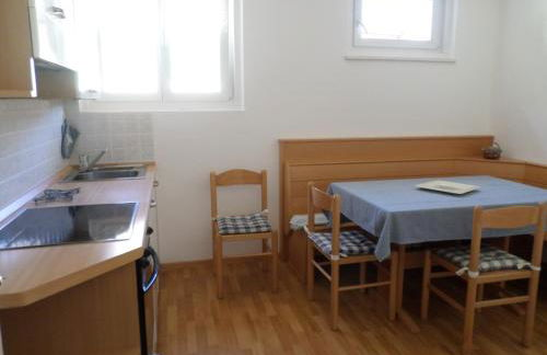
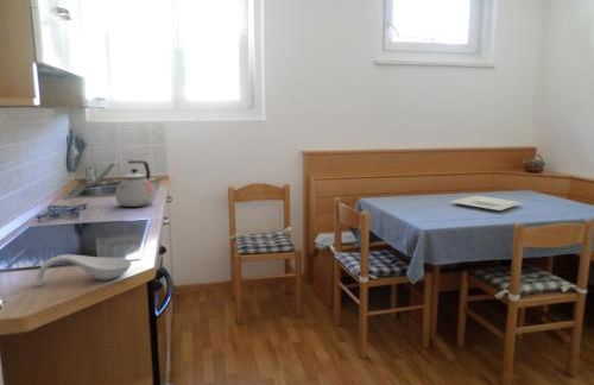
+ kettle [114,159,157,208]
+ spoon rest [36,253,132,288]
